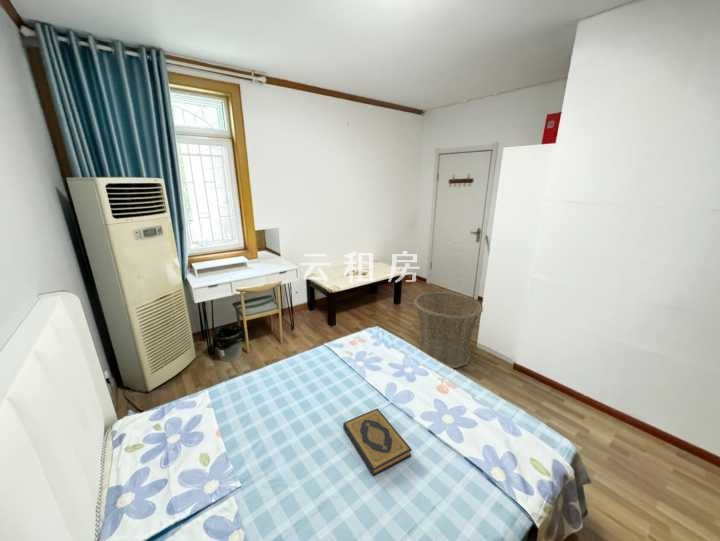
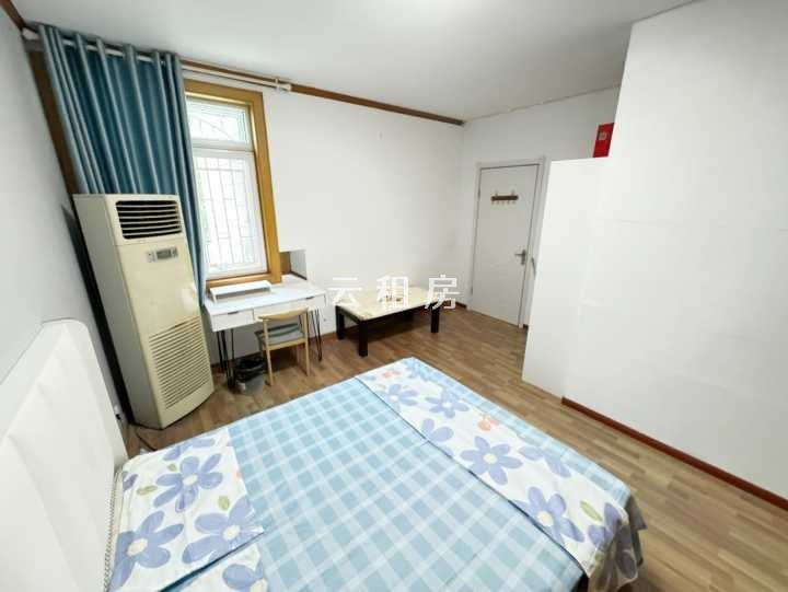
- hardback book [342,408,413,477]
- basket [413,291,484,369]
